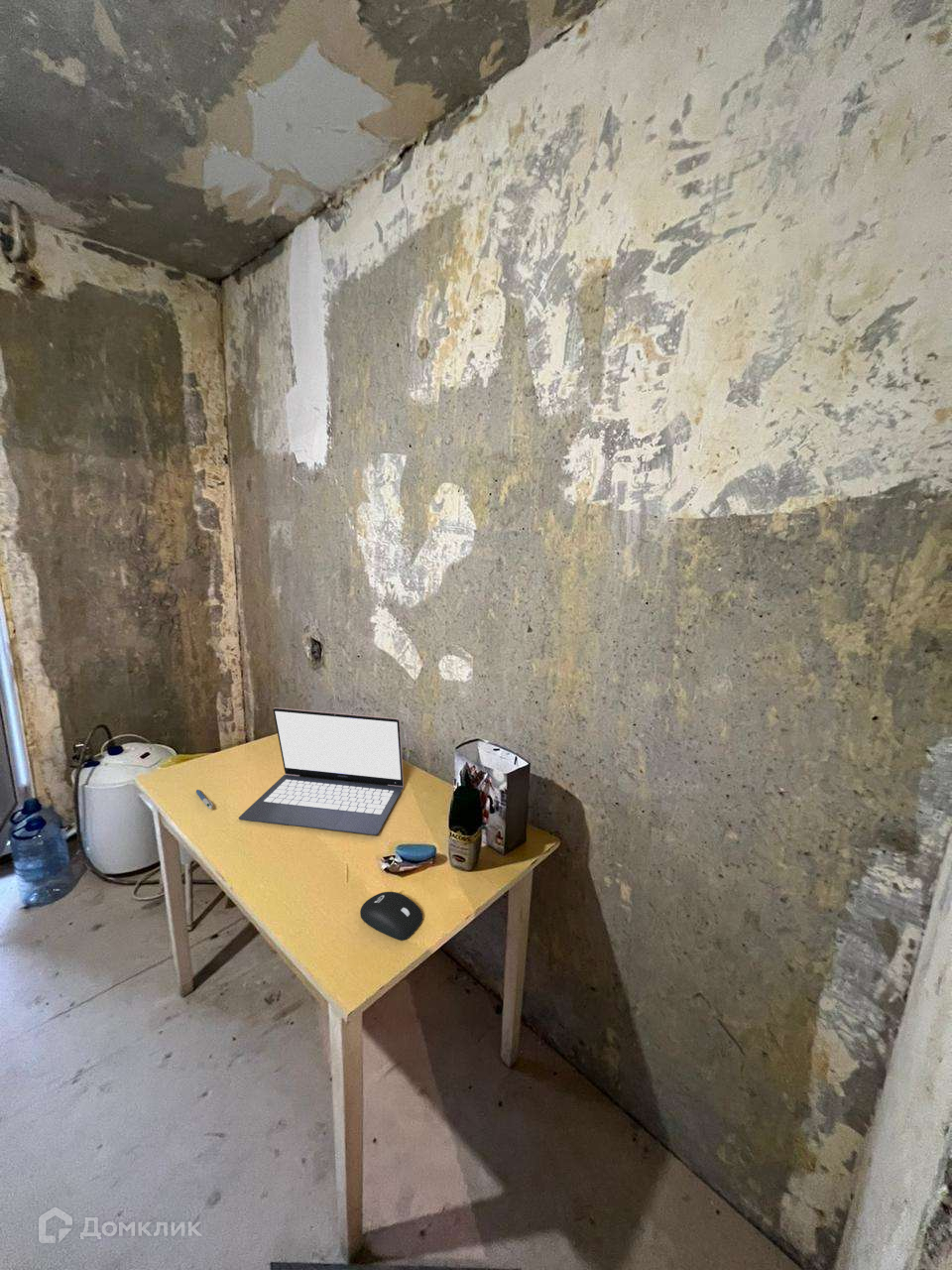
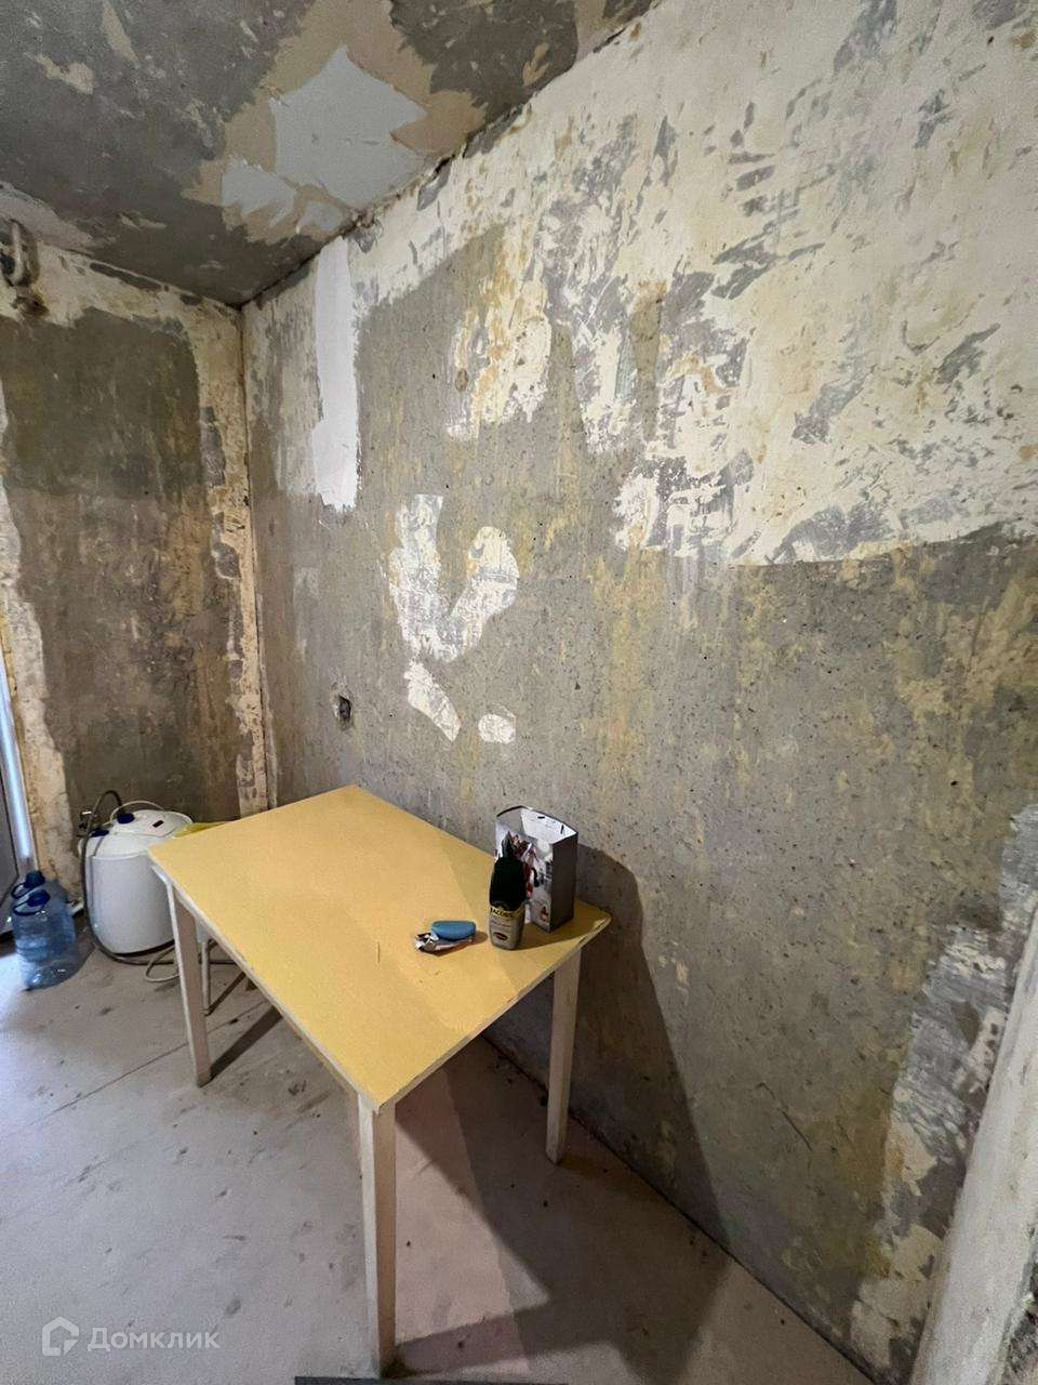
- laptop [238,706,405,836]
- pen [195,789,214,810]
- computer mouse [359,891,423,942]
